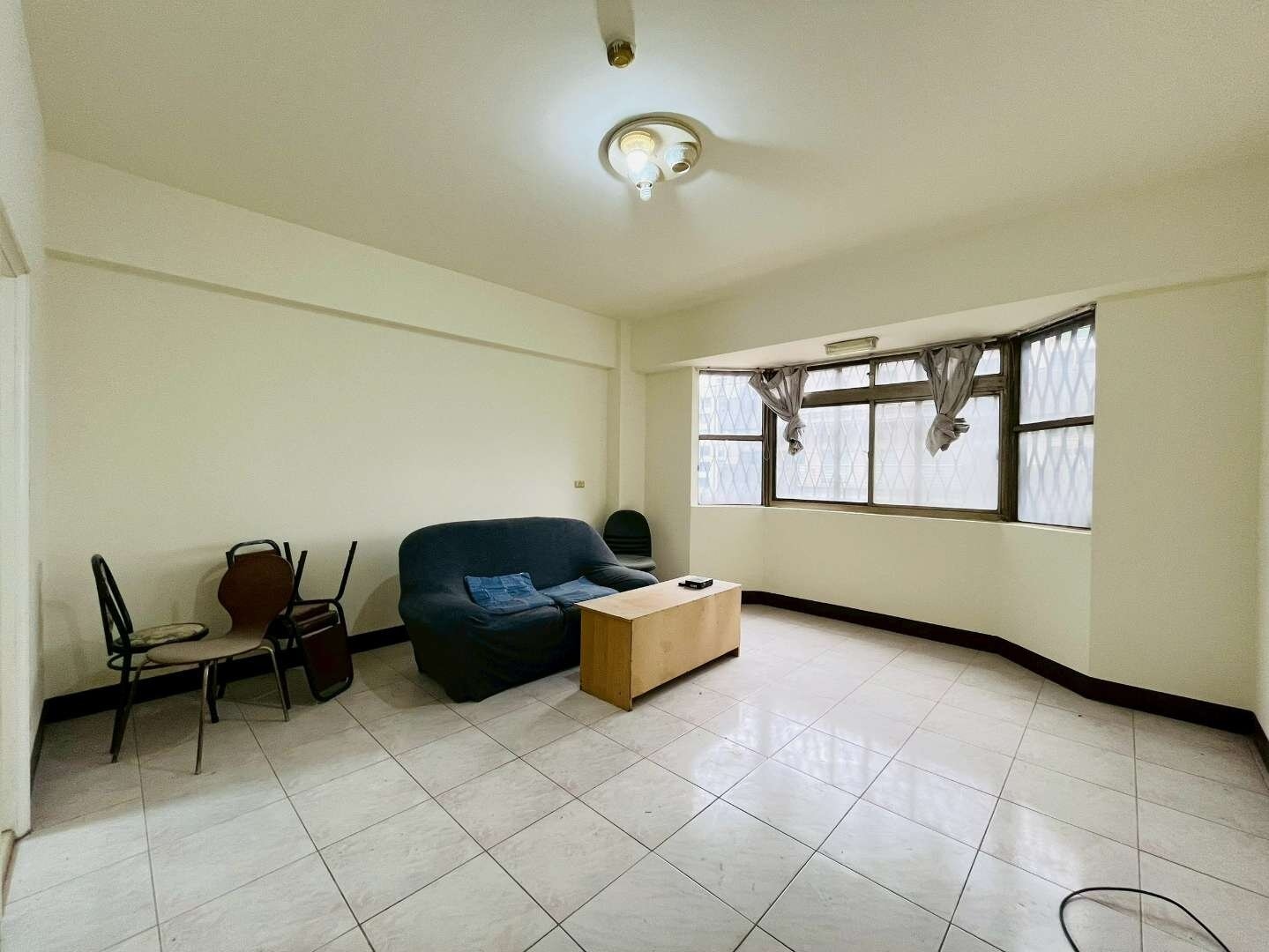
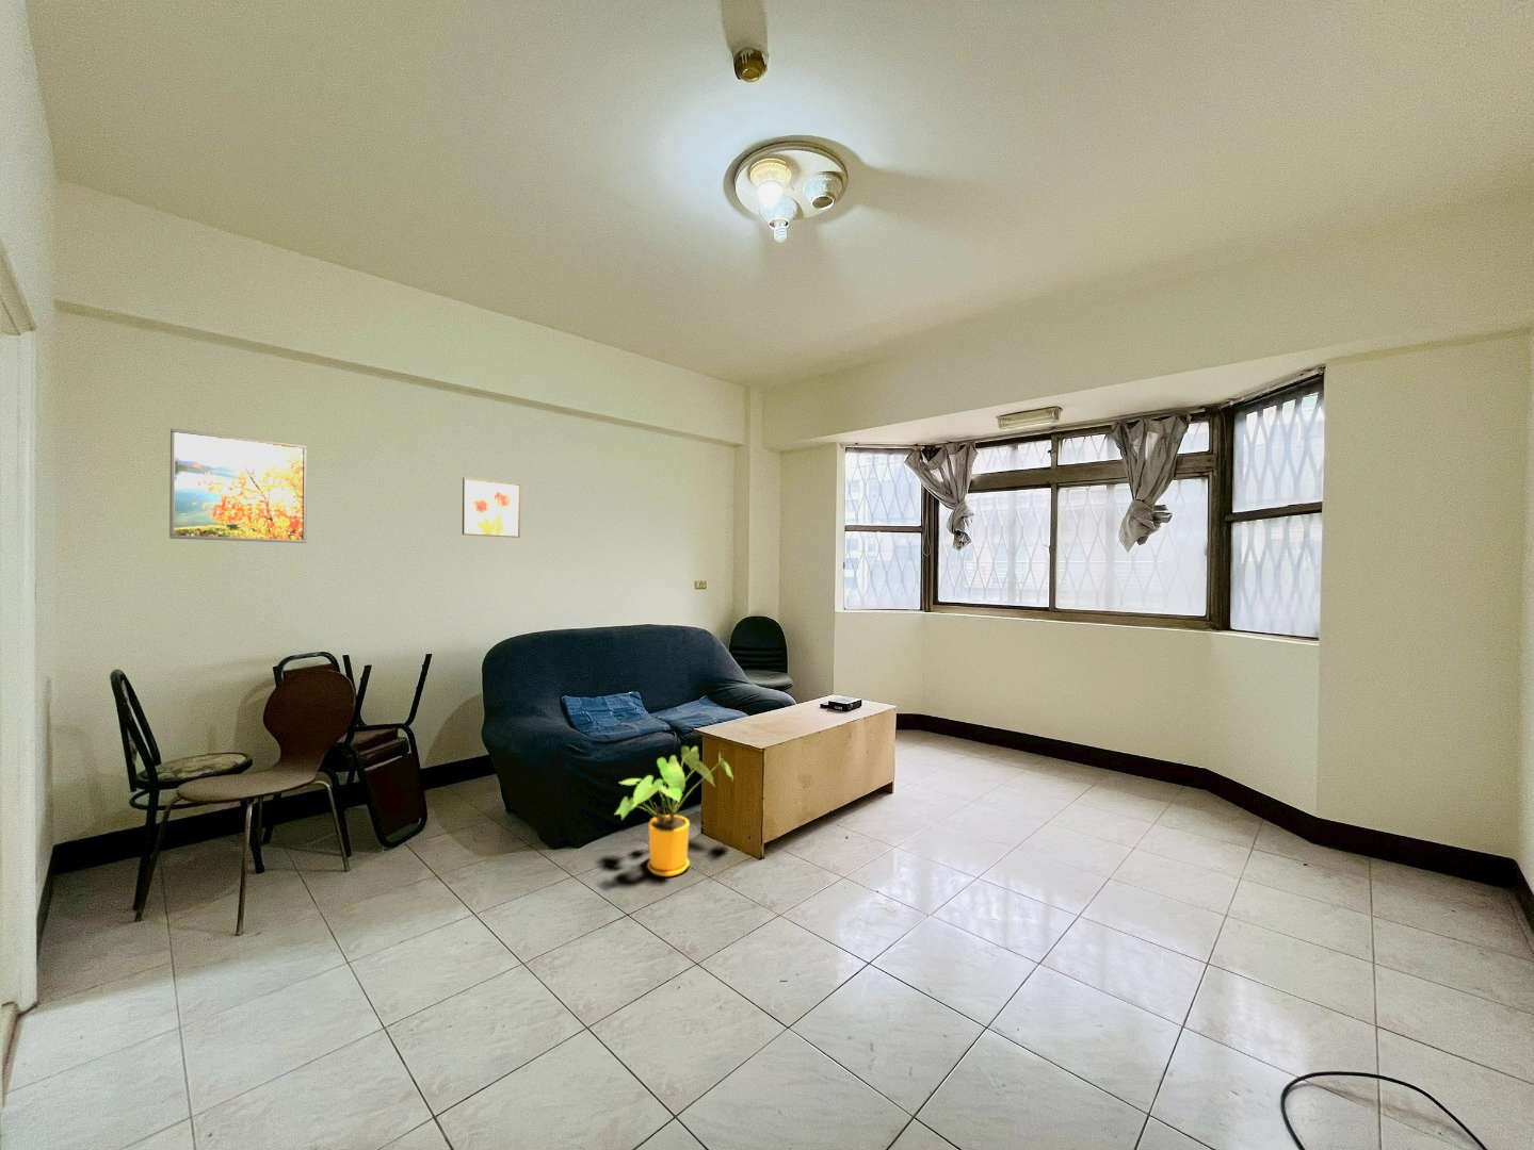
+ house plant [614,745,735,877]
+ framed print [168,428,308,544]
+ wall art [462,477,521,539]
